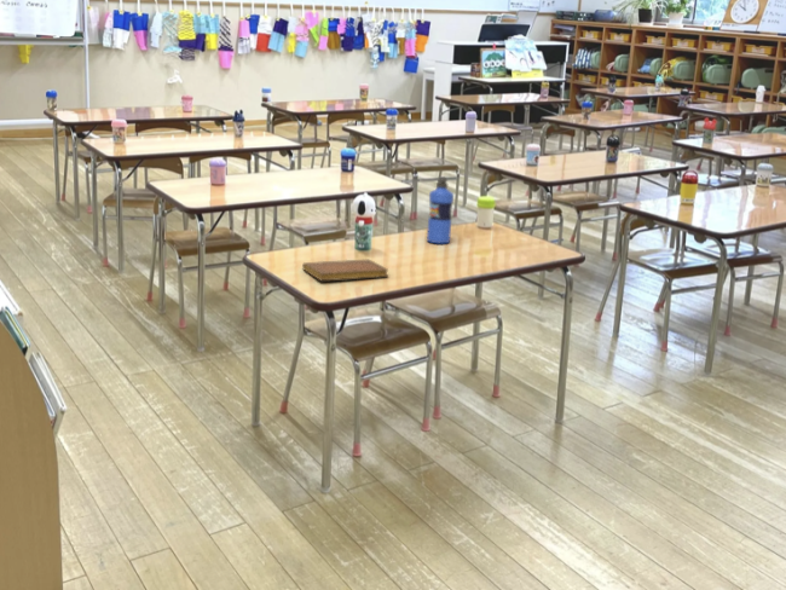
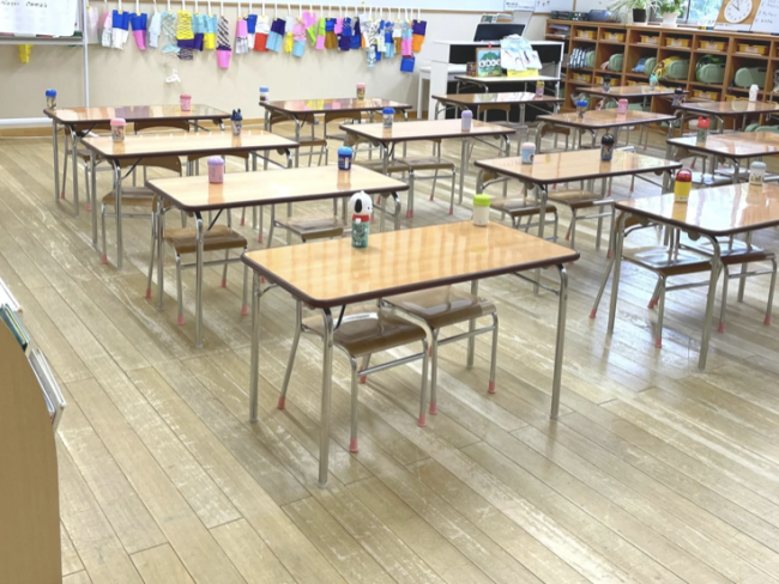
- water bottle [426,175,455,244]
- notebook [301,258,389,282]
